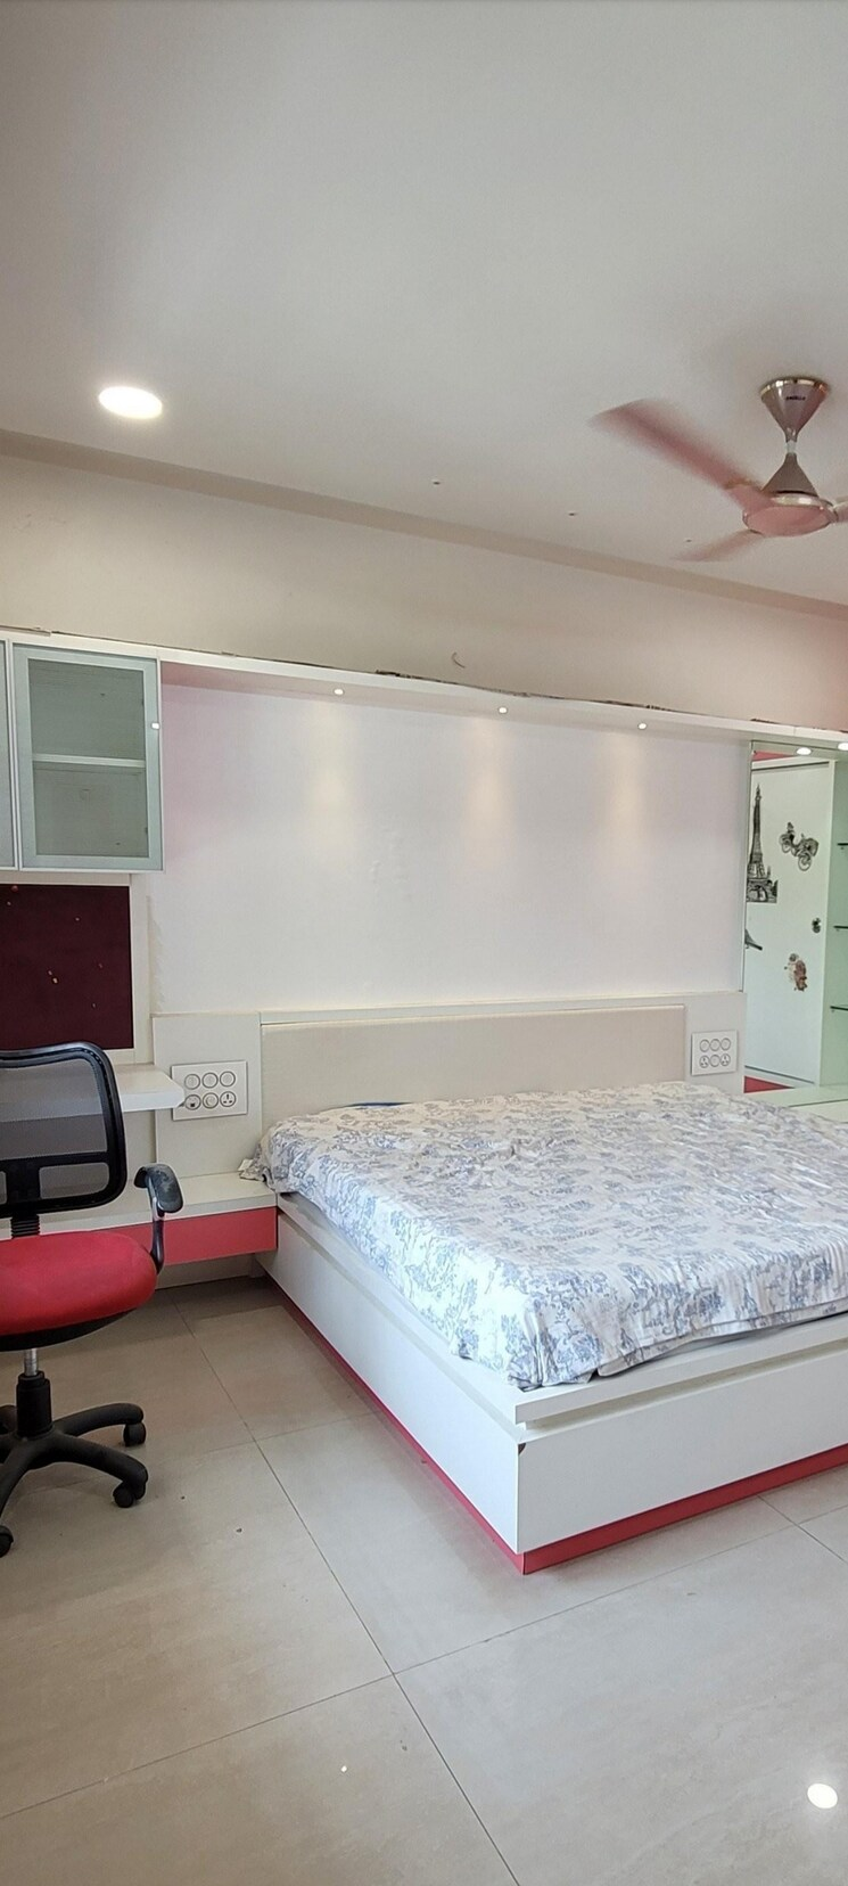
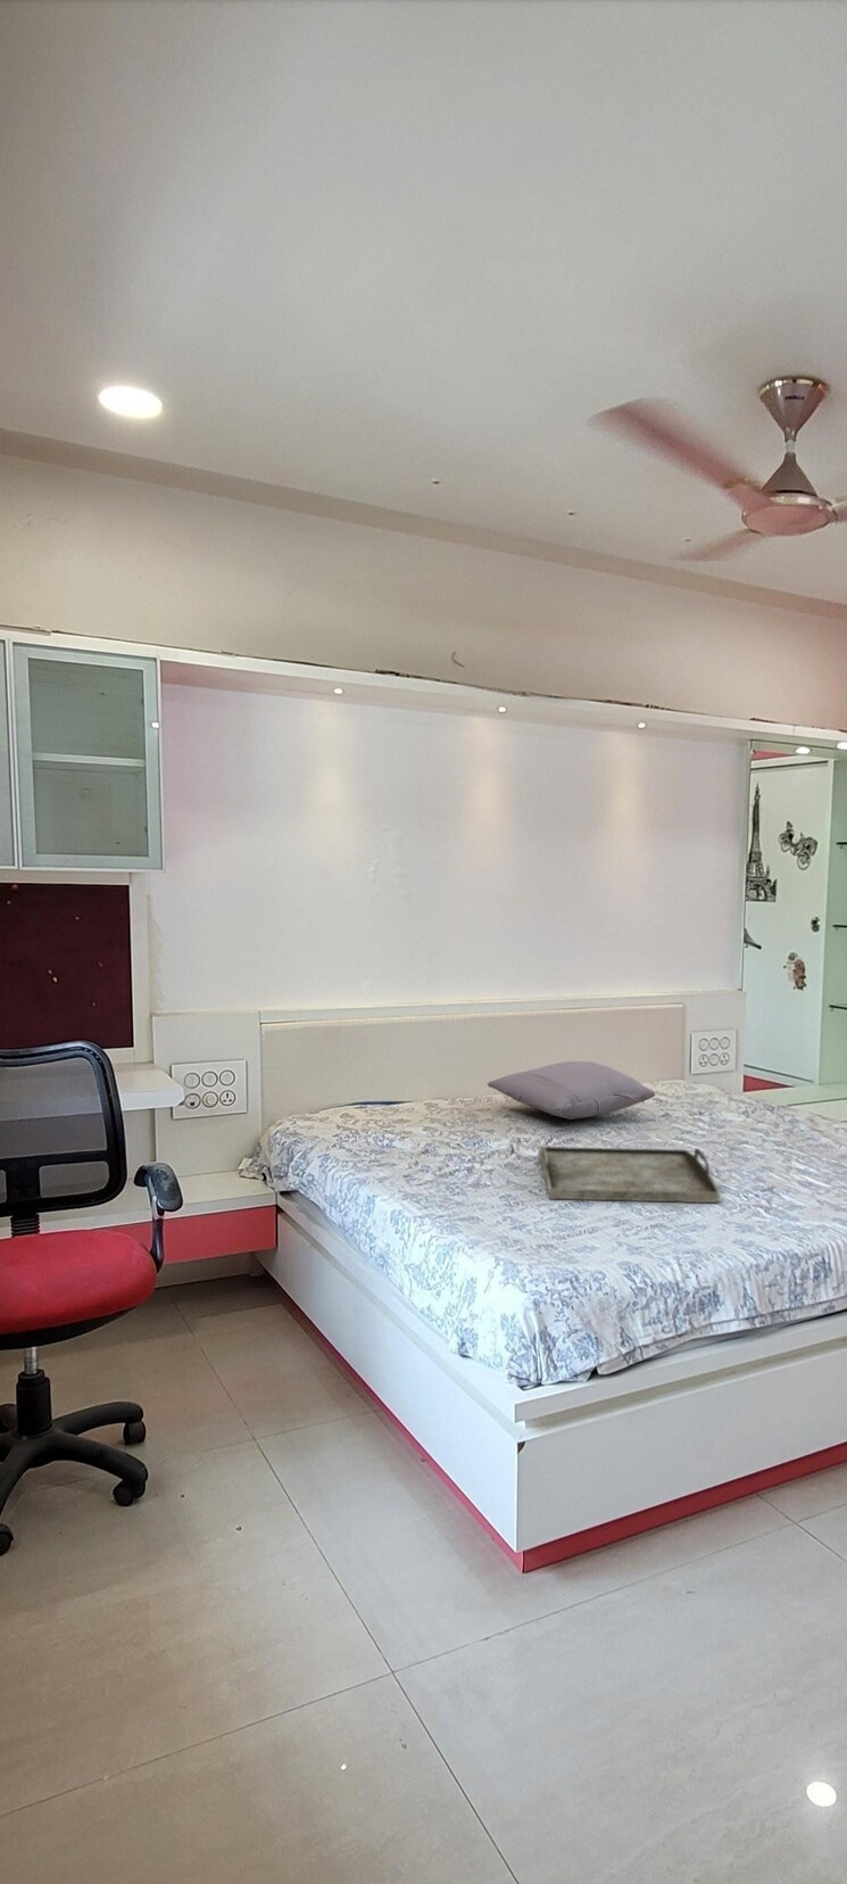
+ serving tray [538,1145,721,1204]
+ pillow [487,1060,656,1121]
